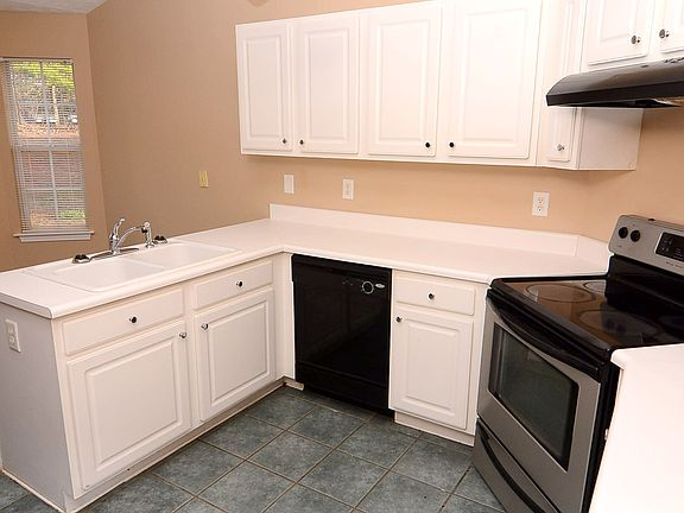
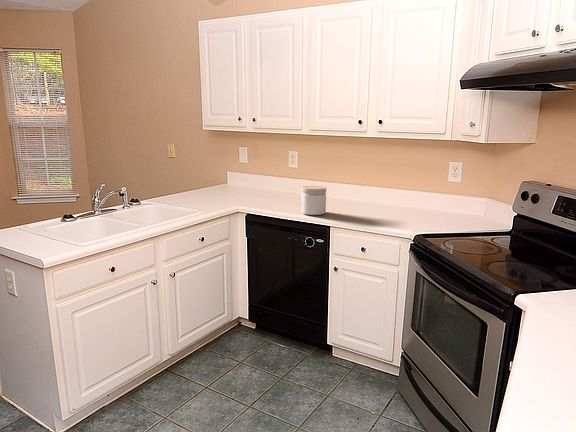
+ jar [300,185,327,216]
